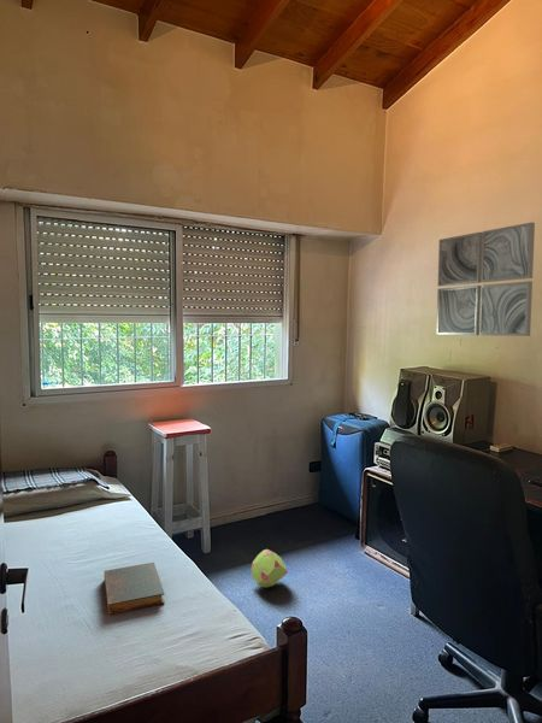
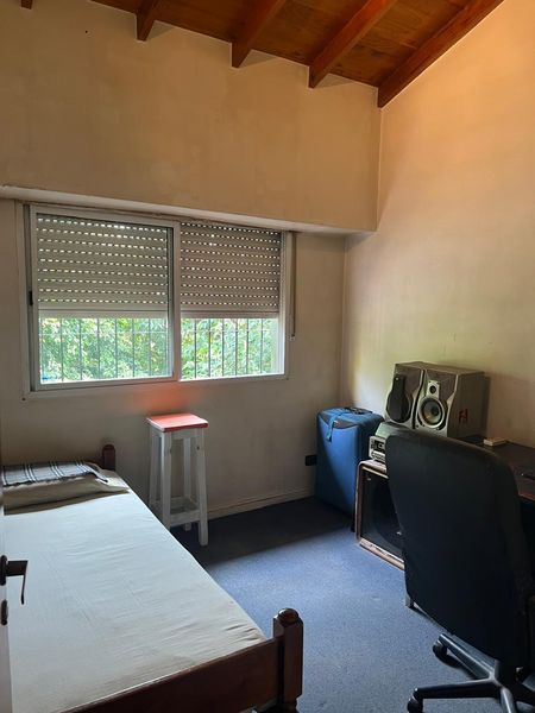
- wall art [435,222,536,337]
- book [104,562,166,616]
- ball [249,548,289,588]
